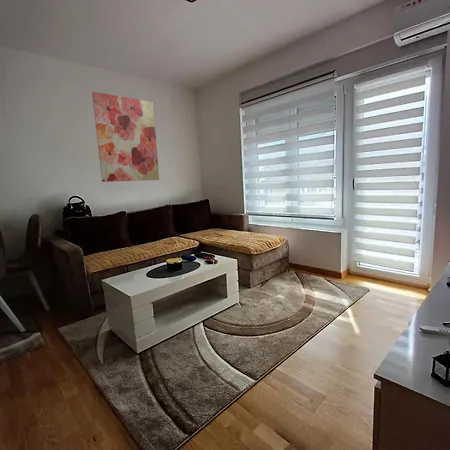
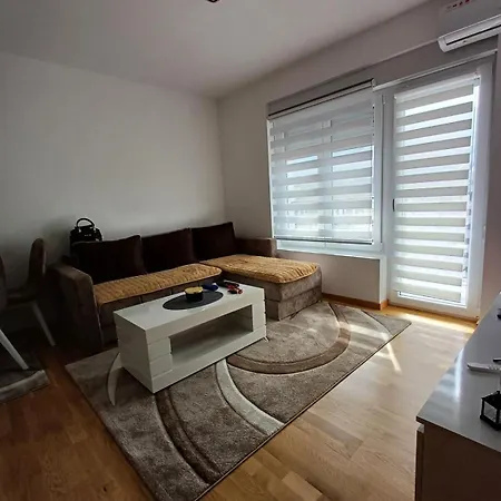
- wall art [91,91,160,183]
